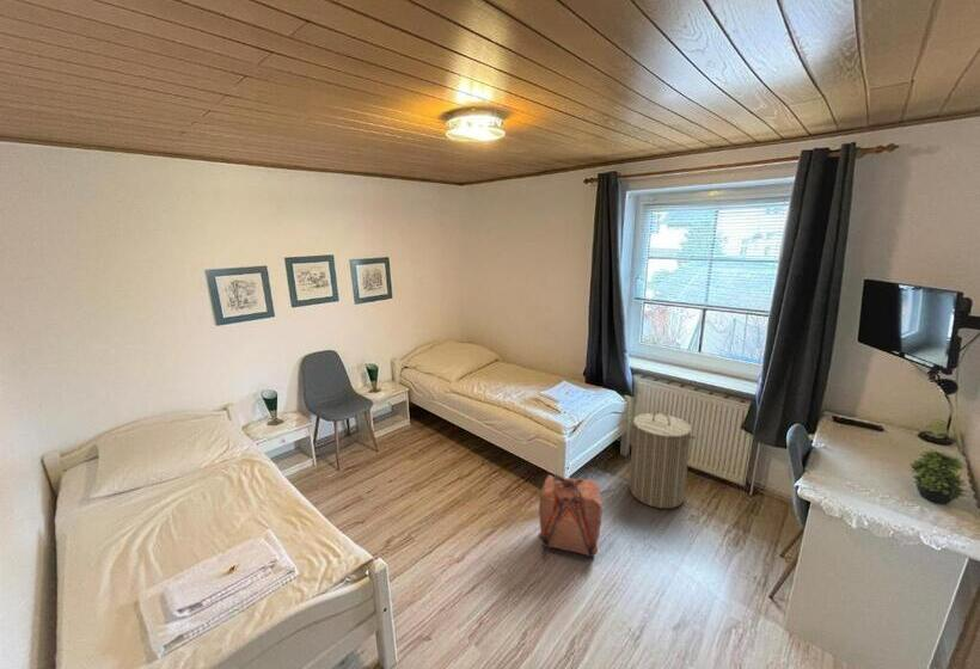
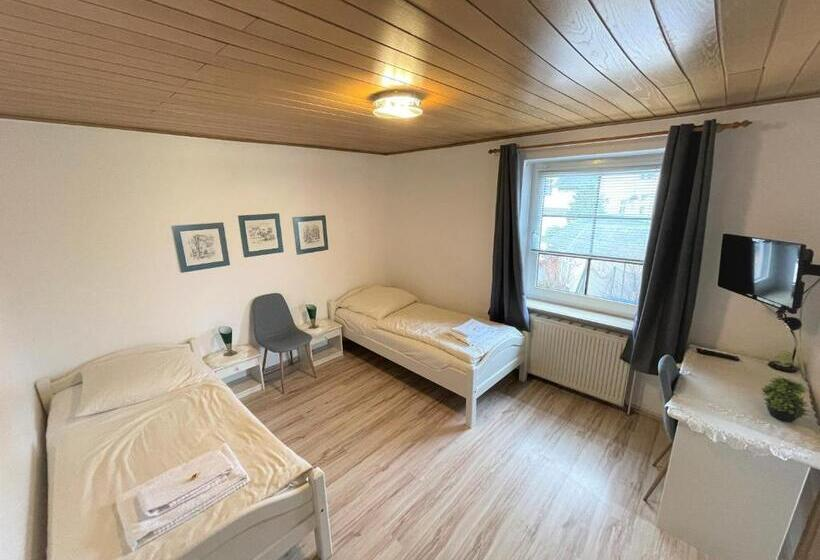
- backpack [537,472,604,558]
- laundry hamper [627,411,699,510]
